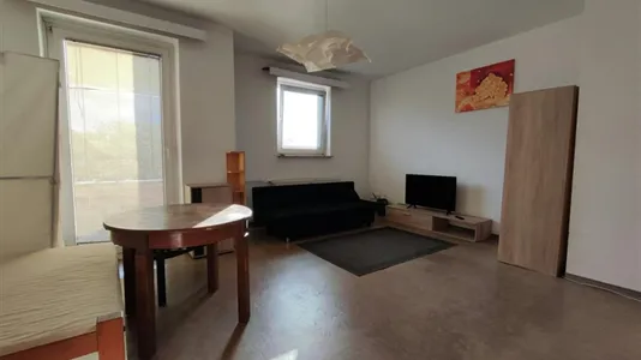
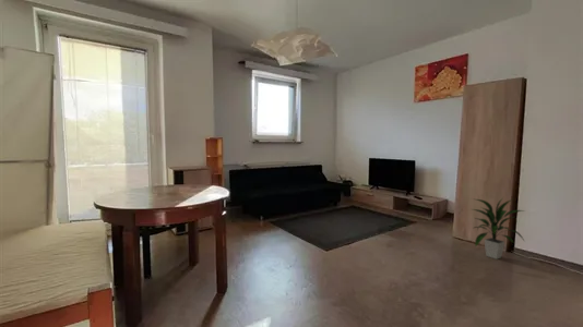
+ indoor plant [471,196,526,261]
